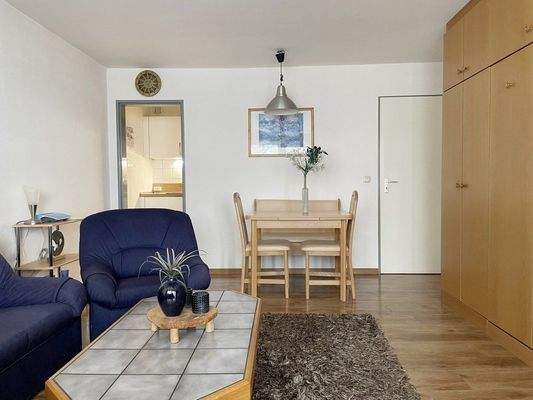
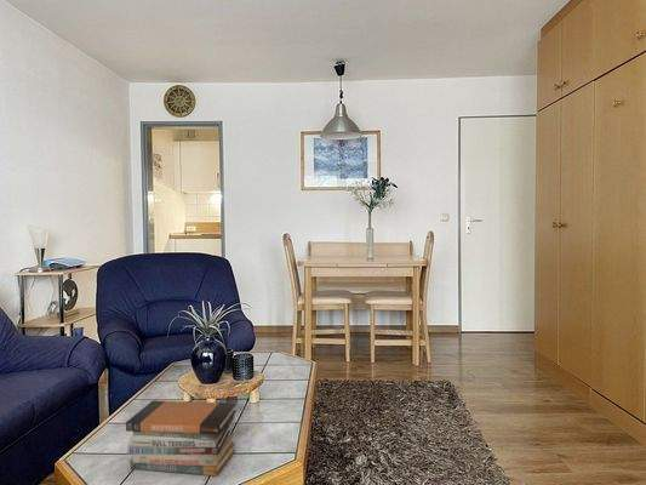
+ book stack [125,400,238,478]
